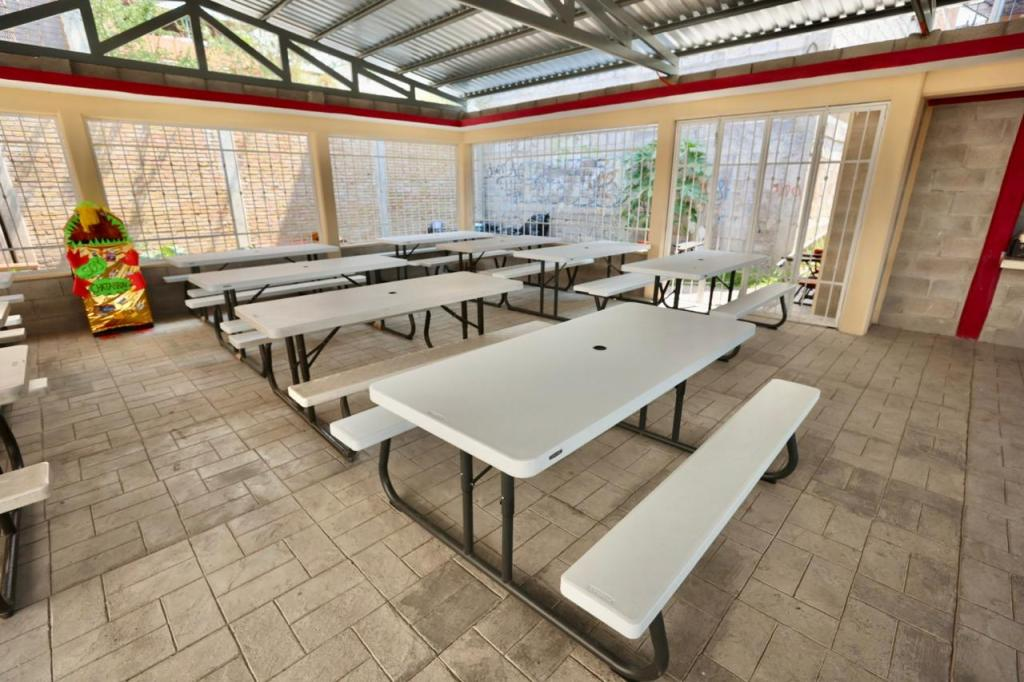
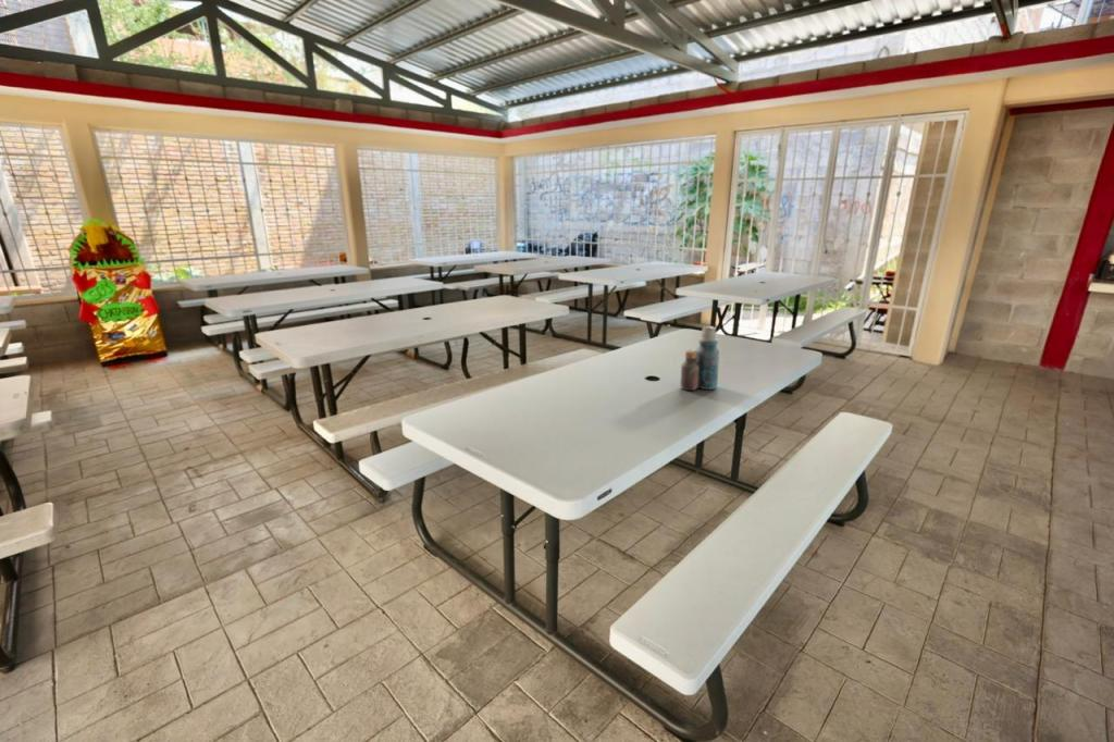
+ bottle [680,325,720,392]
